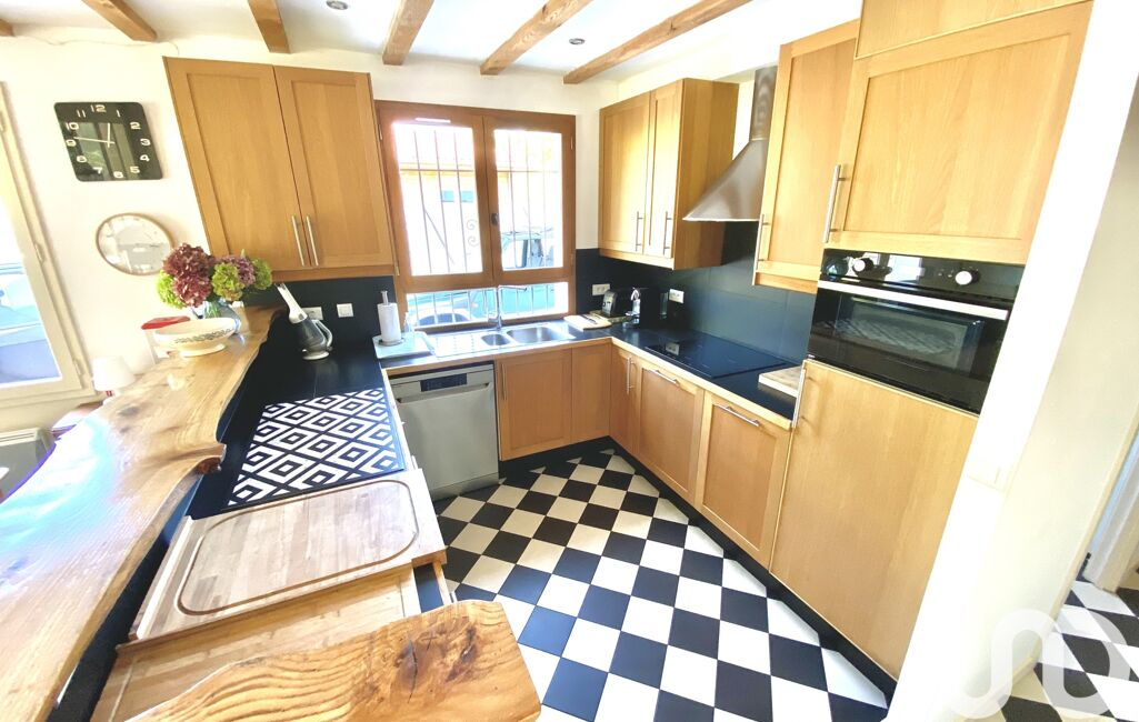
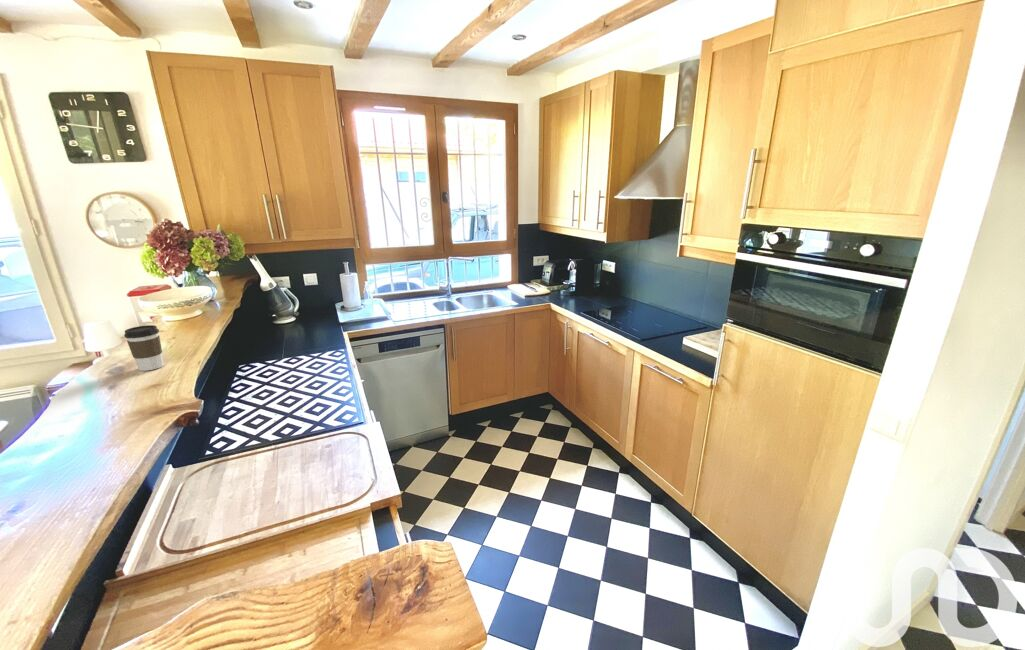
+ coffee cup [123,324,164,372]
